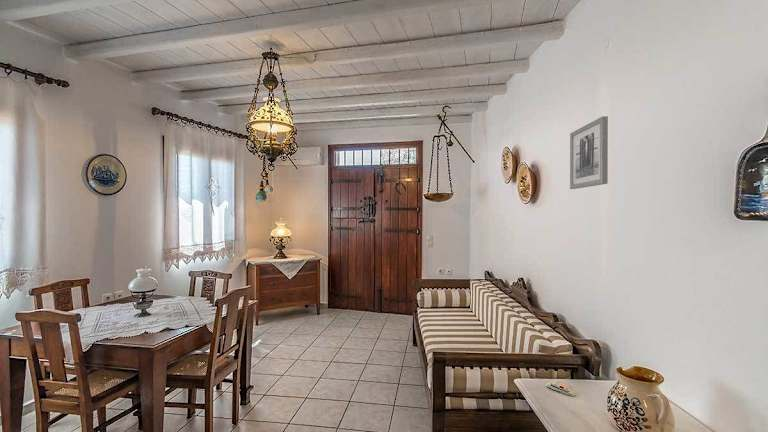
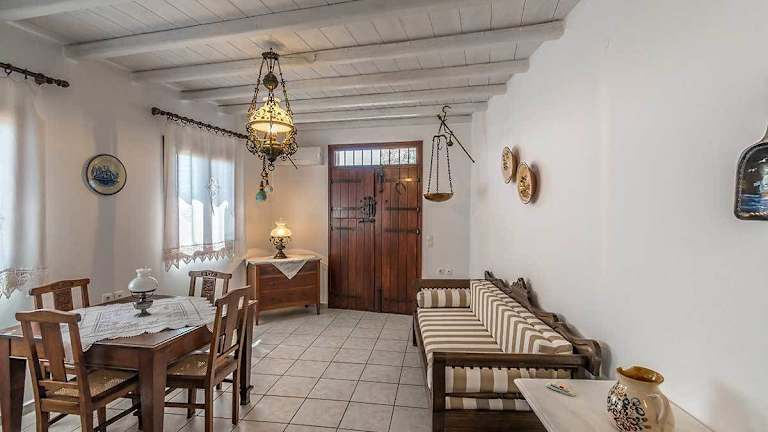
- wall art [569,115,609,190]
